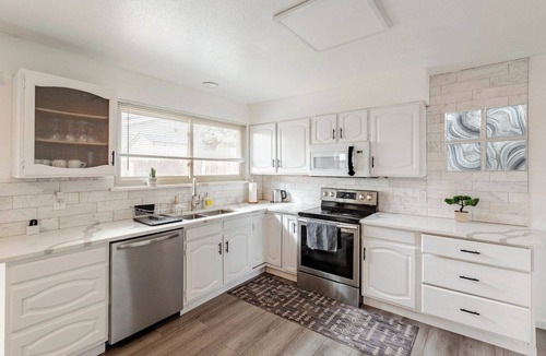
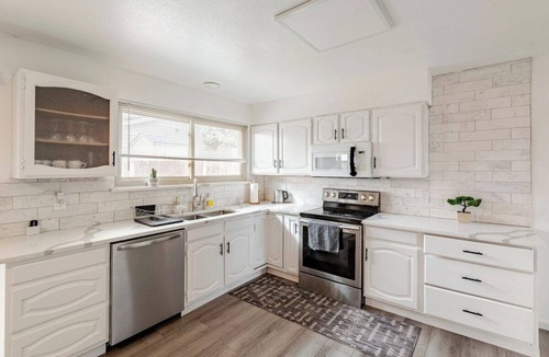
- wall art [444,102,529,174]
